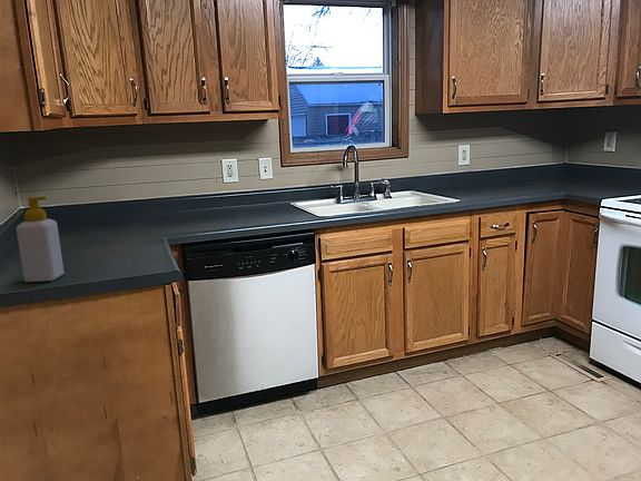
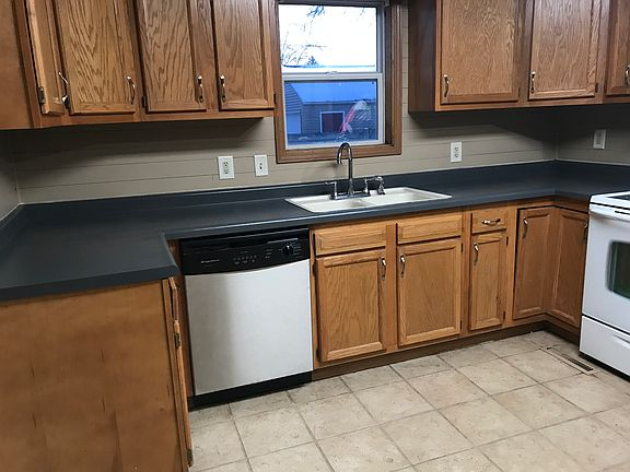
- soap bottle [16,196,65,283]
